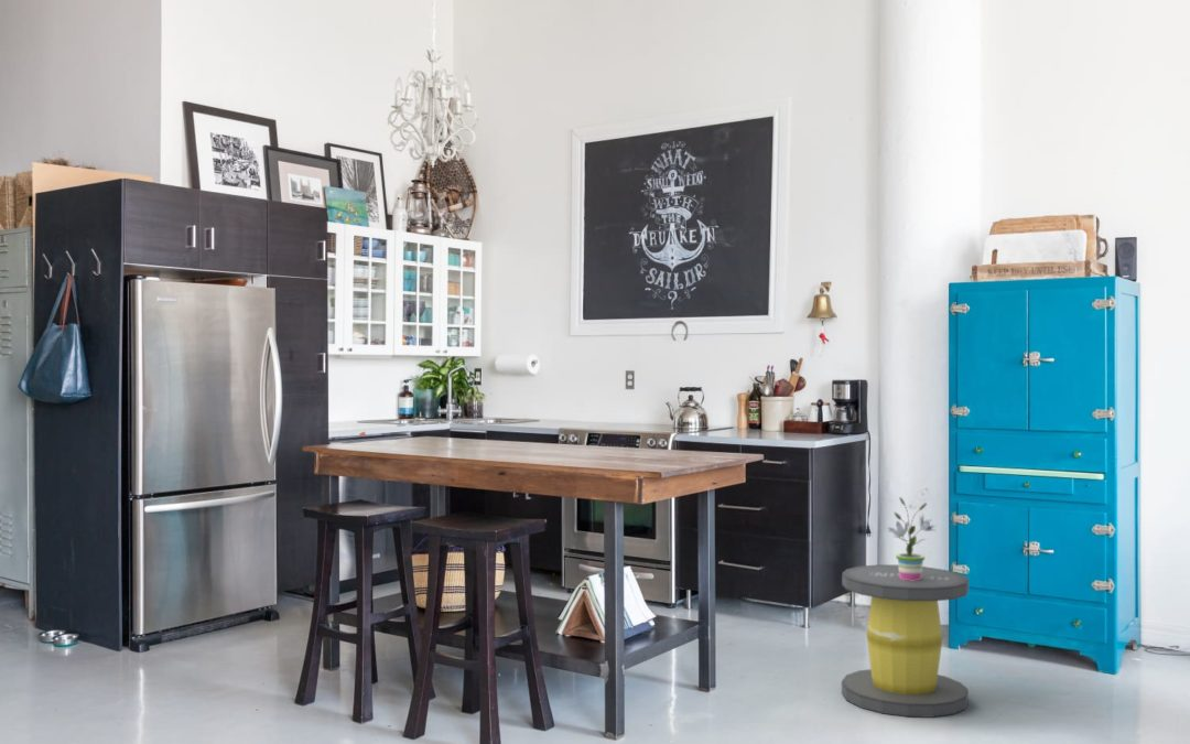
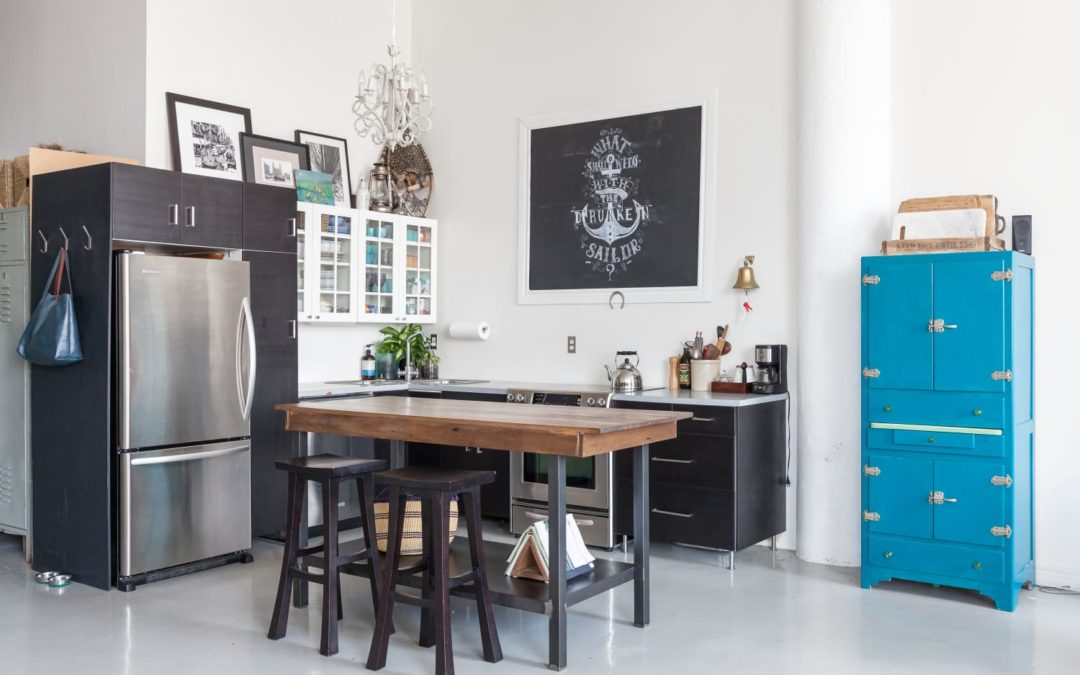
- potted plant [887,496,939,581]
- stool [841,563,970,719]
